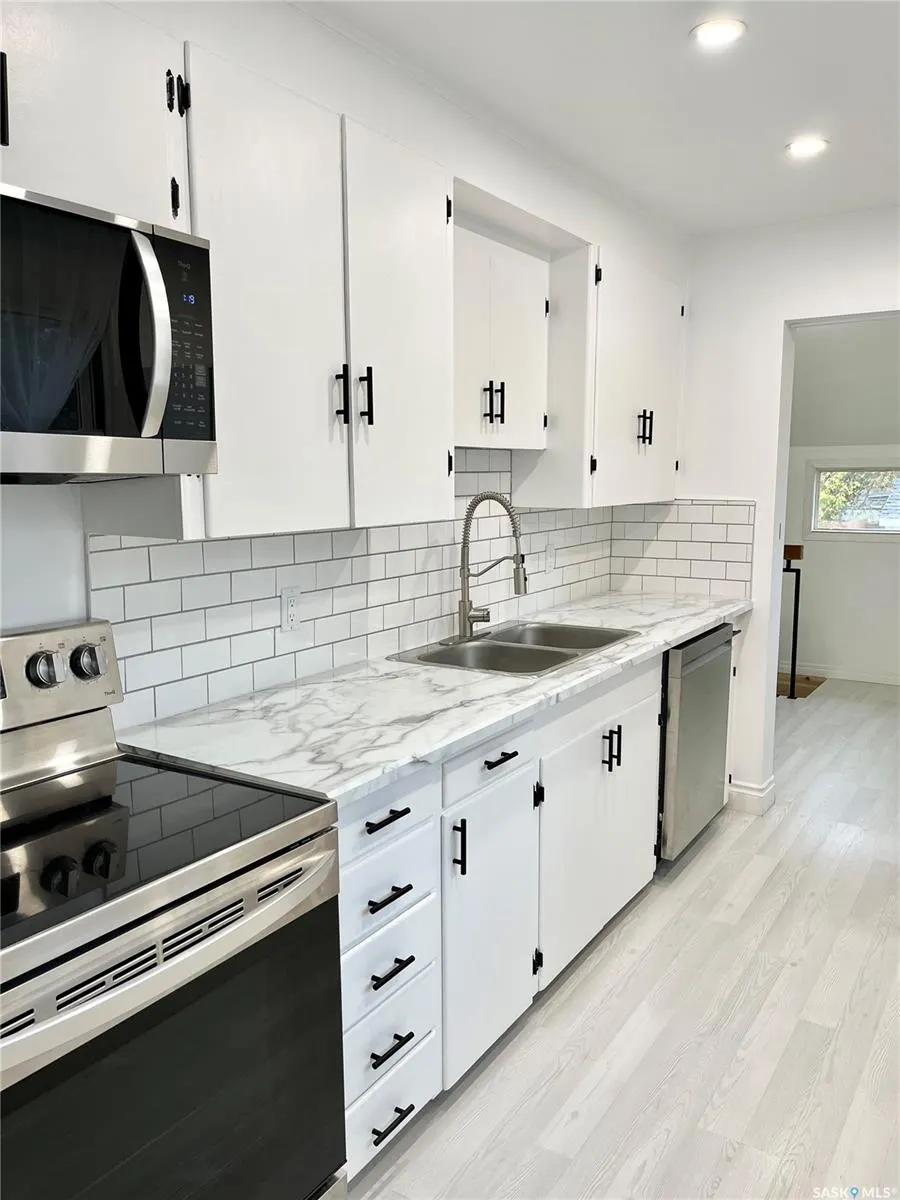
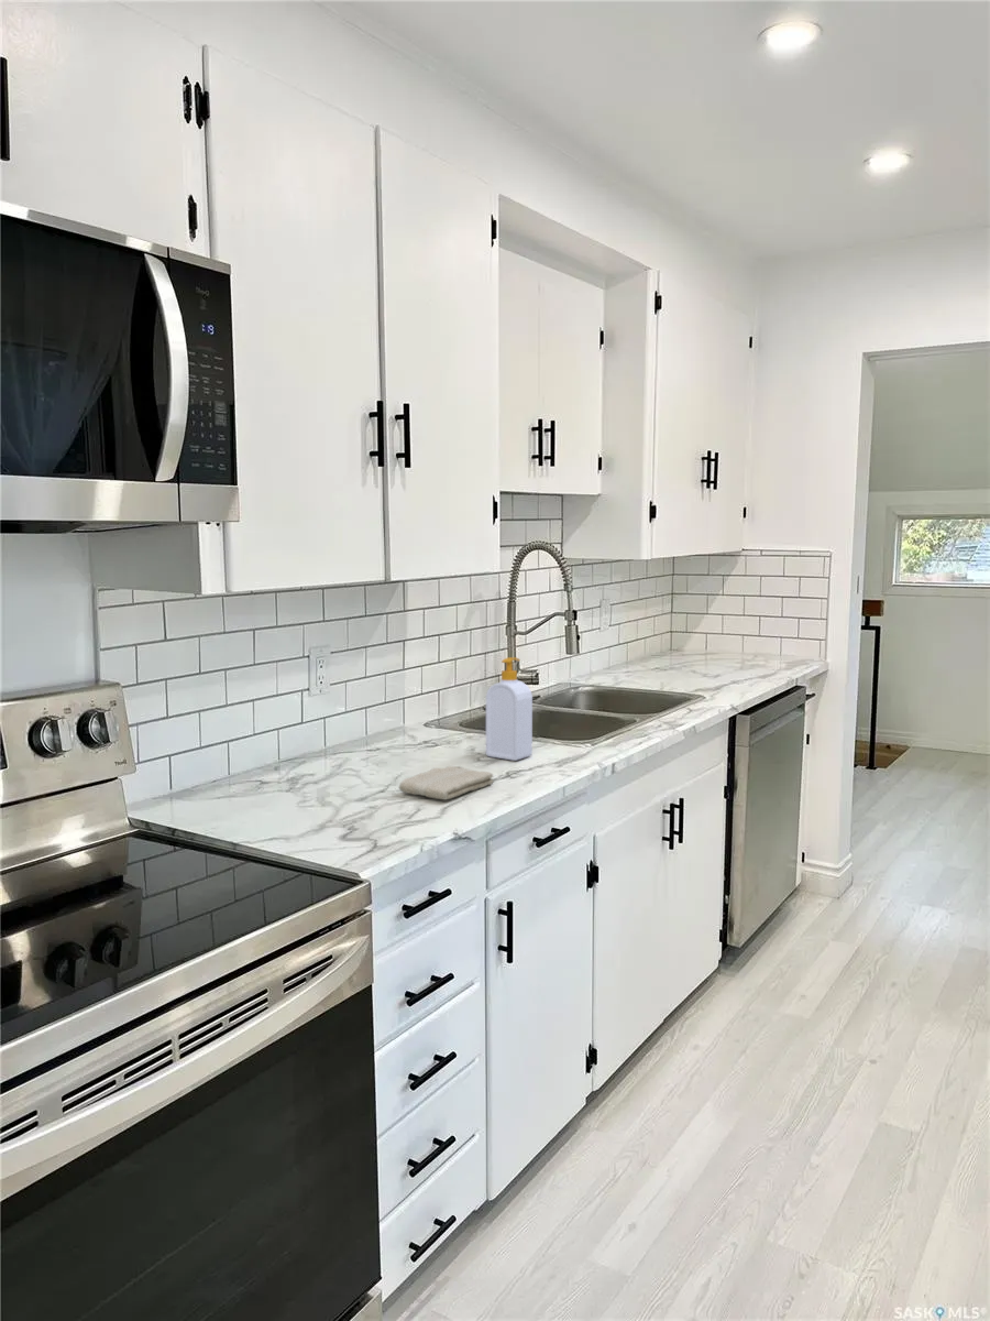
+ washcloth [398,765,494,801]
+ soap bottle [485,656,534,762]
